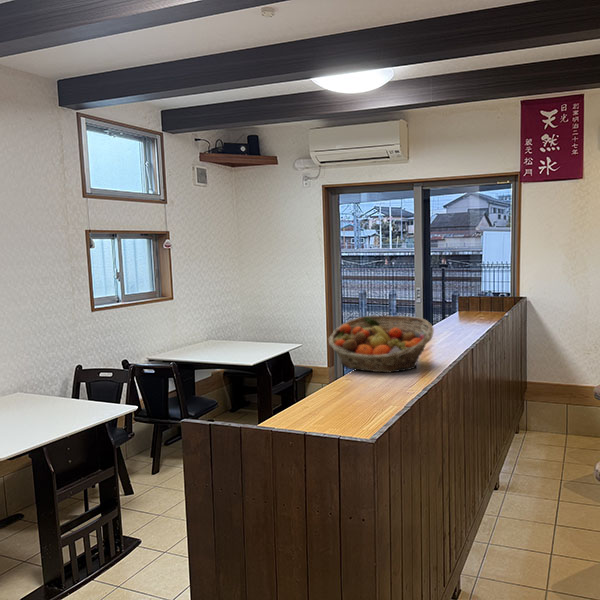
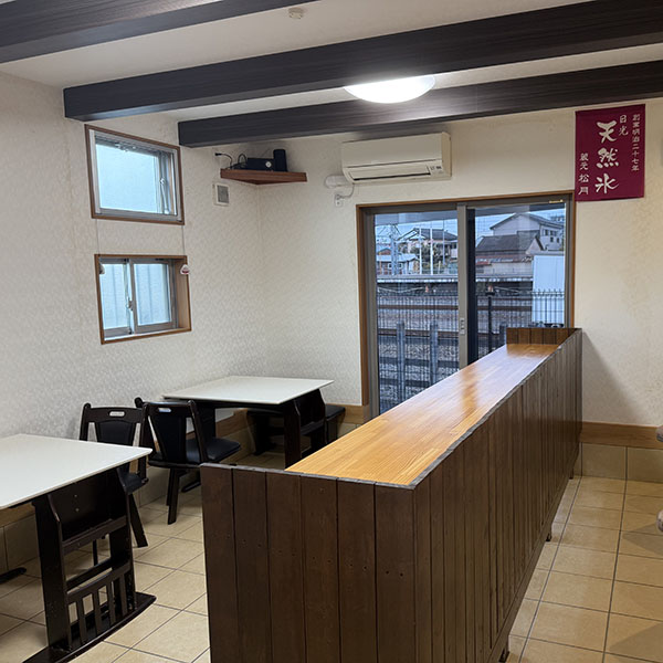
- fruit basket [327,314,435,374]
